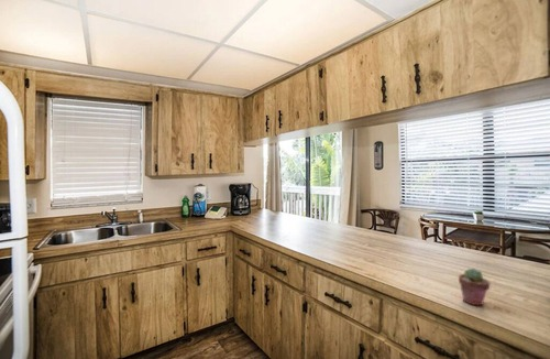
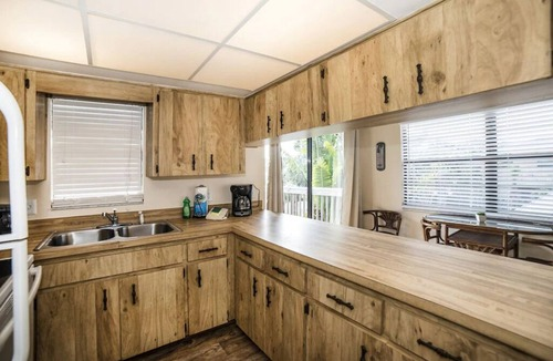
- potted succulent [458,268,491,306]
